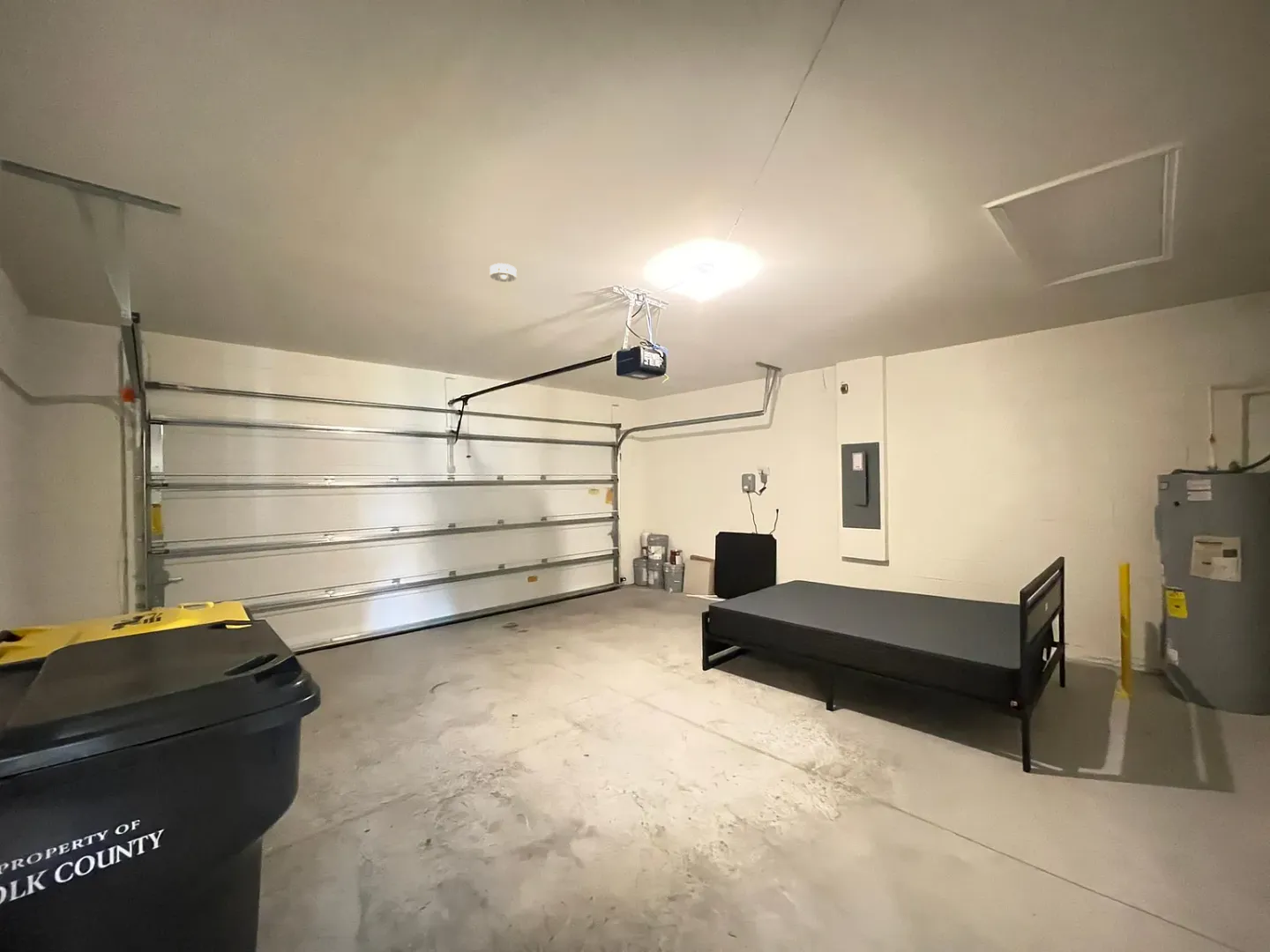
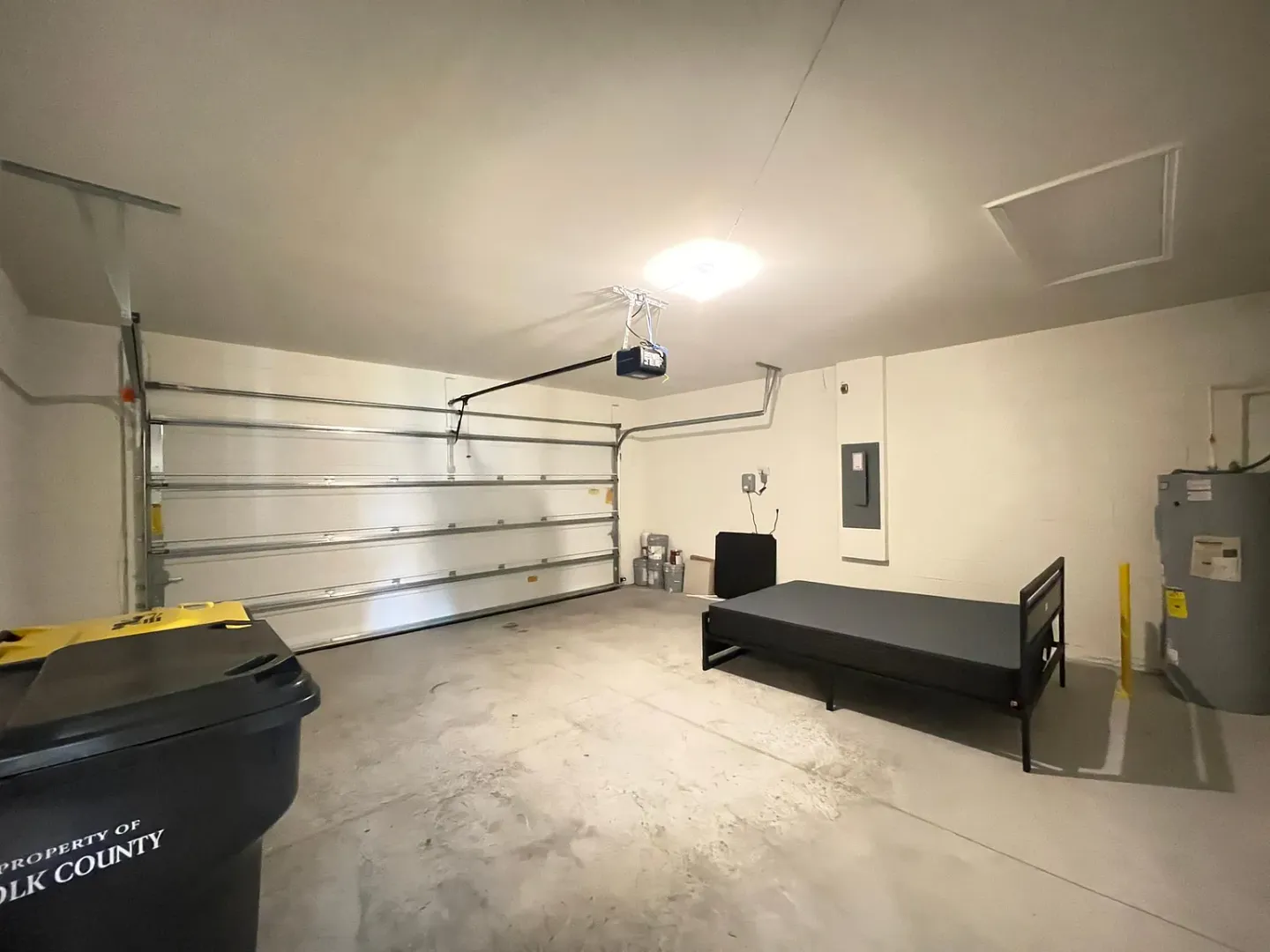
- smoke detector [489,263,518,283]
